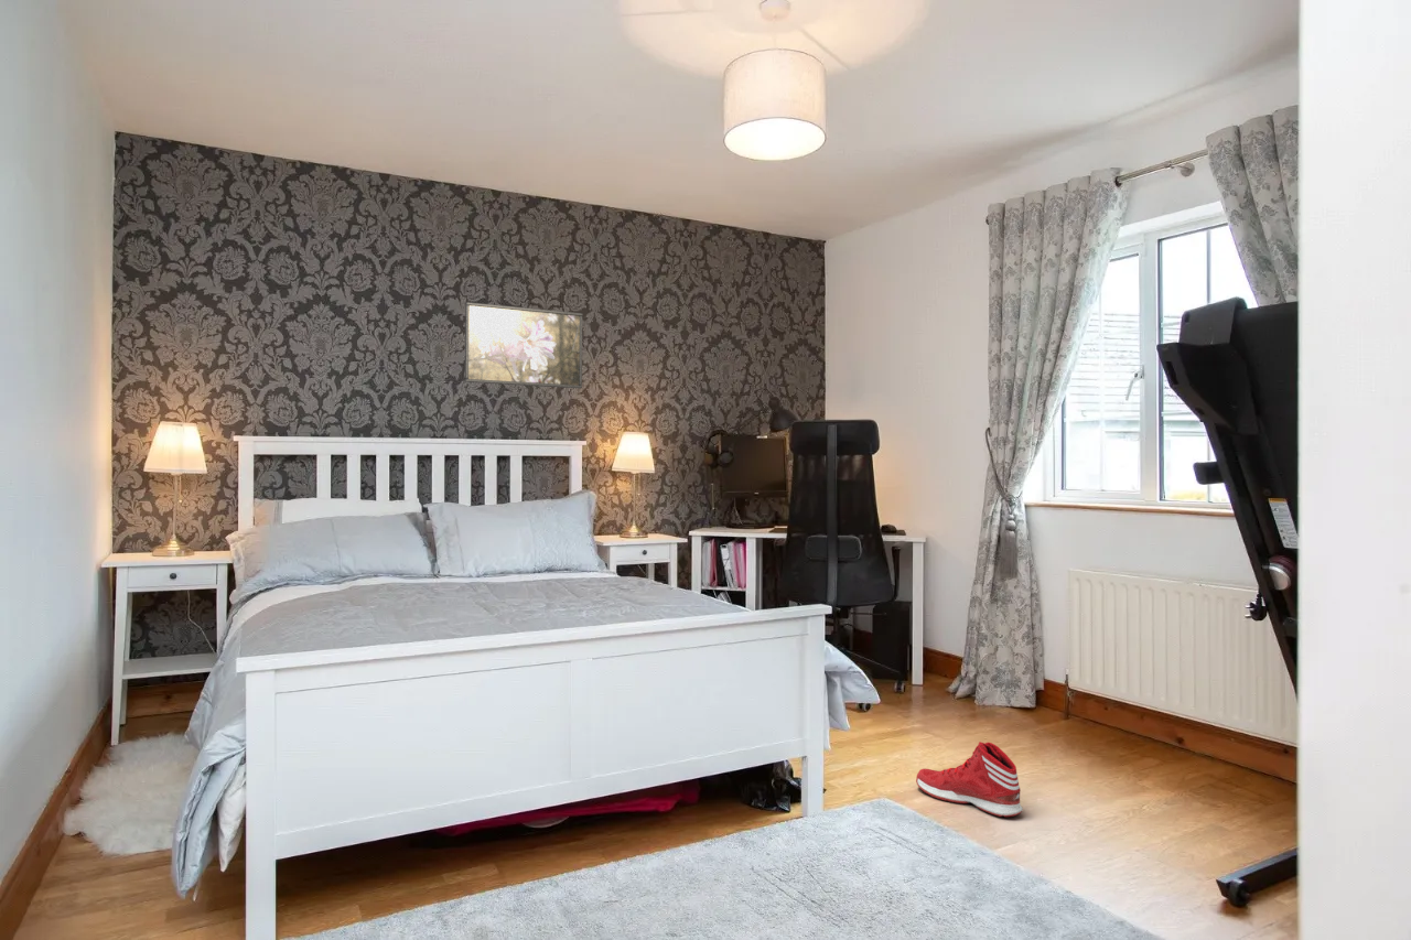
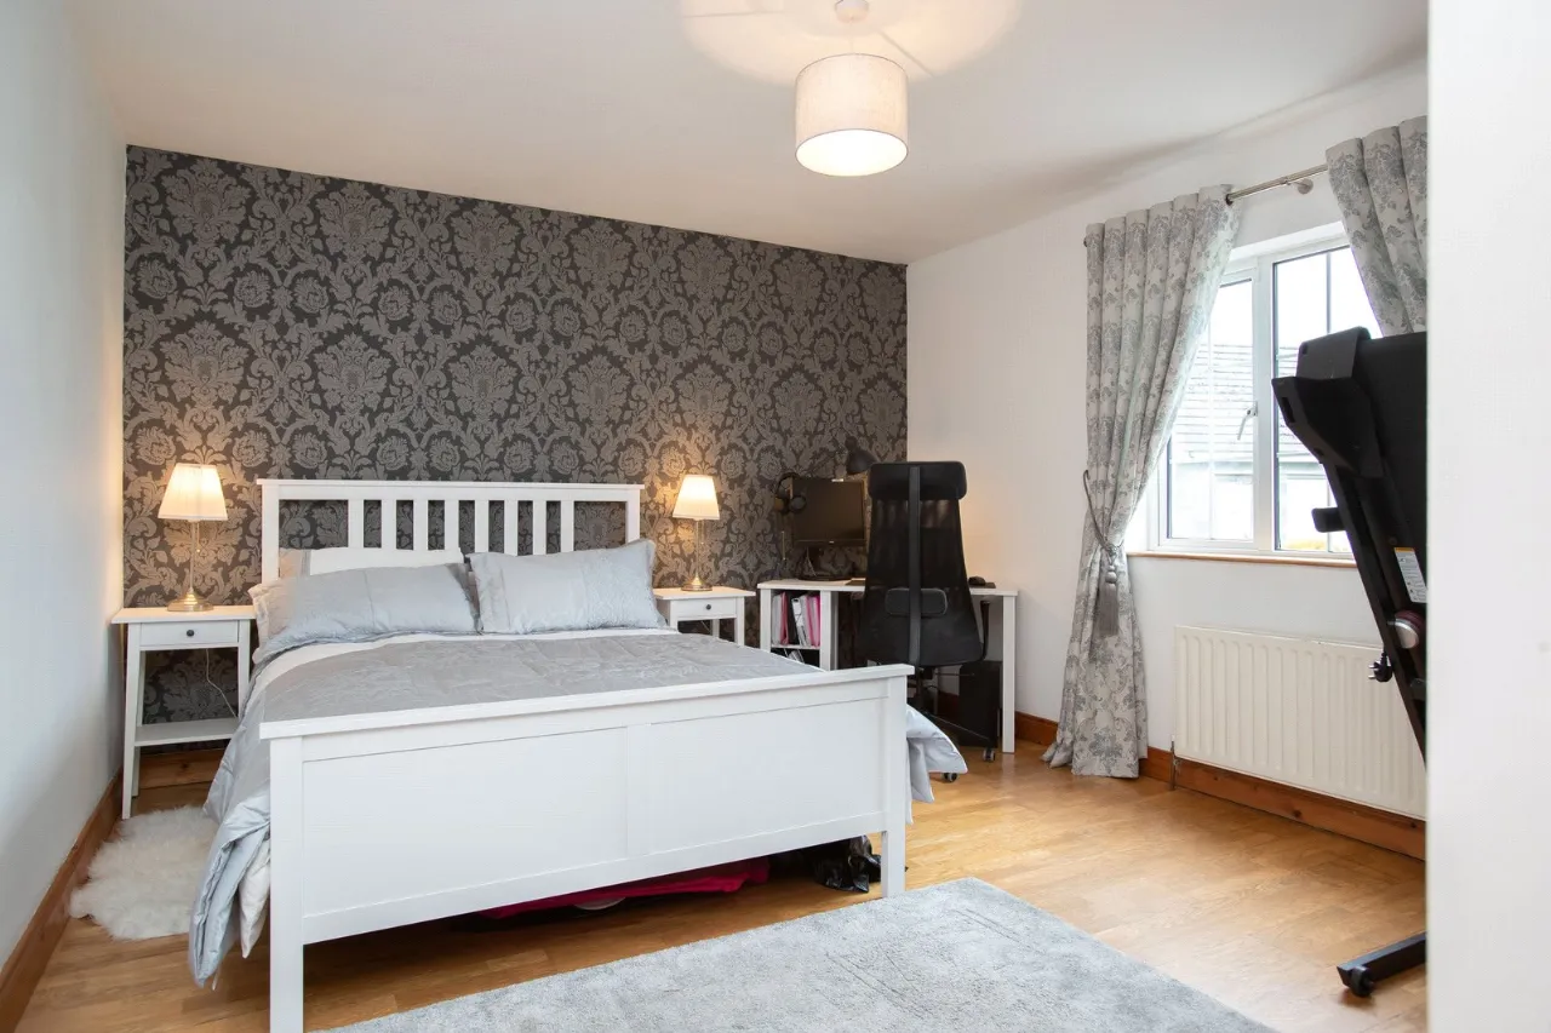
- sneaker [915,741,1024,818]
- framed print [464,301,584,390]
